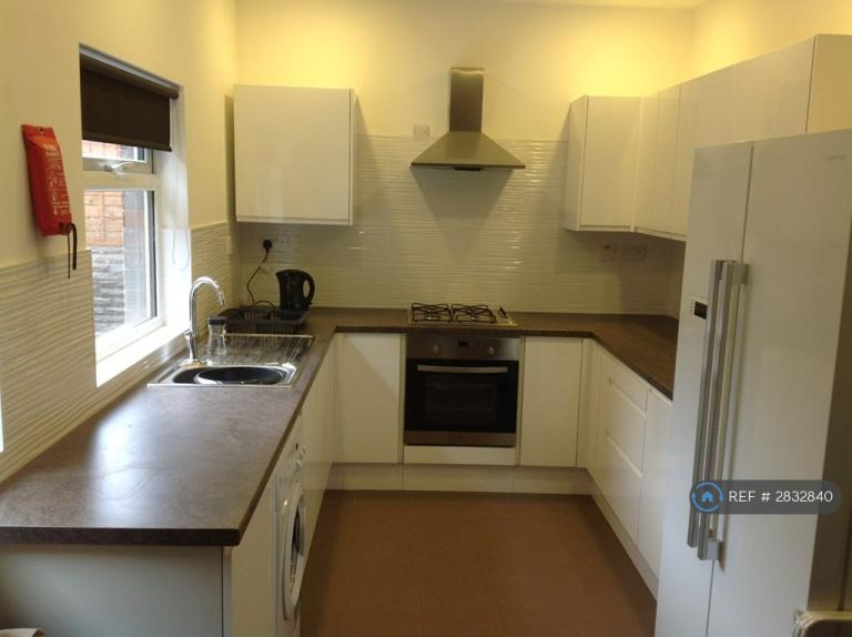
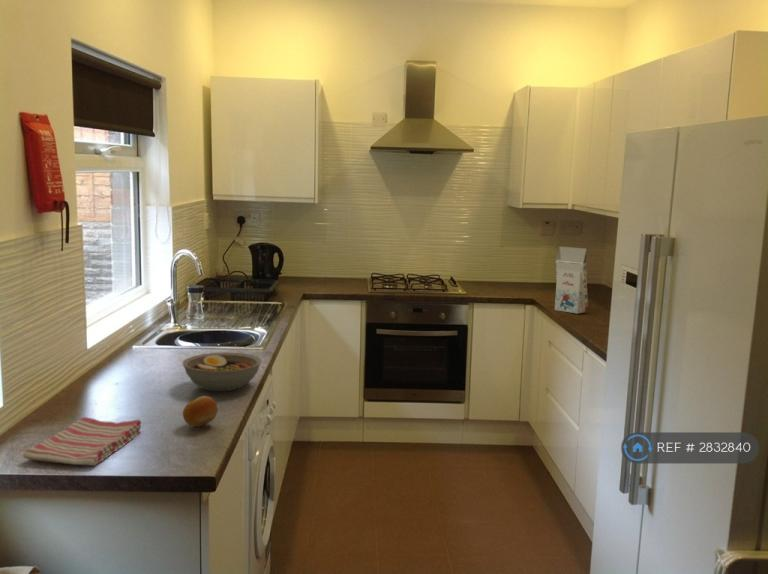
+ fruit [182,395,219,428]
+ gift box [554,245,589,315]
+ bowl [182,351,263,392]
+ dish towel [22,416,142,467]
